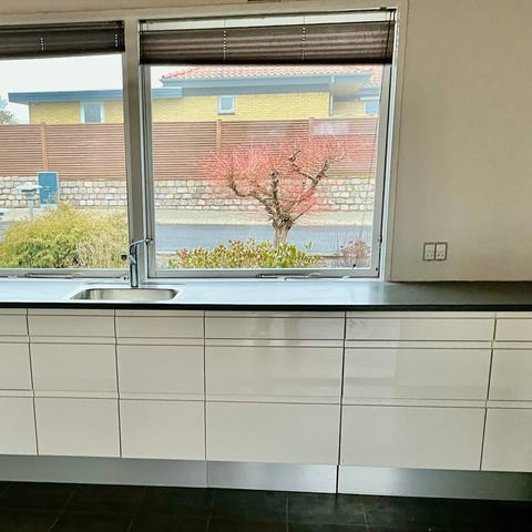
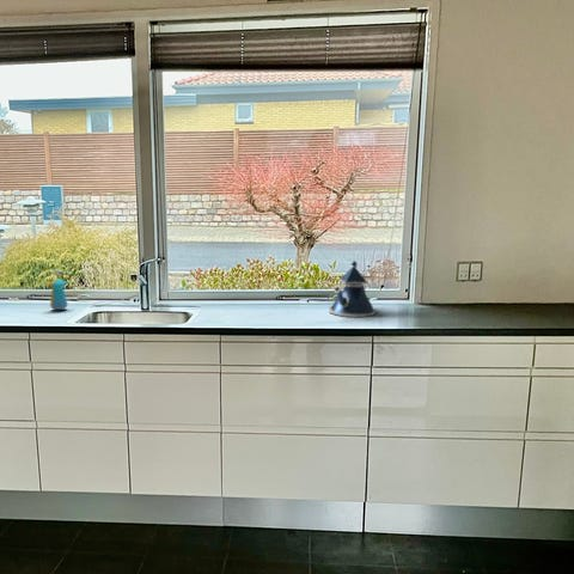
+ soap dispenser [48,269,69,311]
+ teapot [328,259,377,318]
